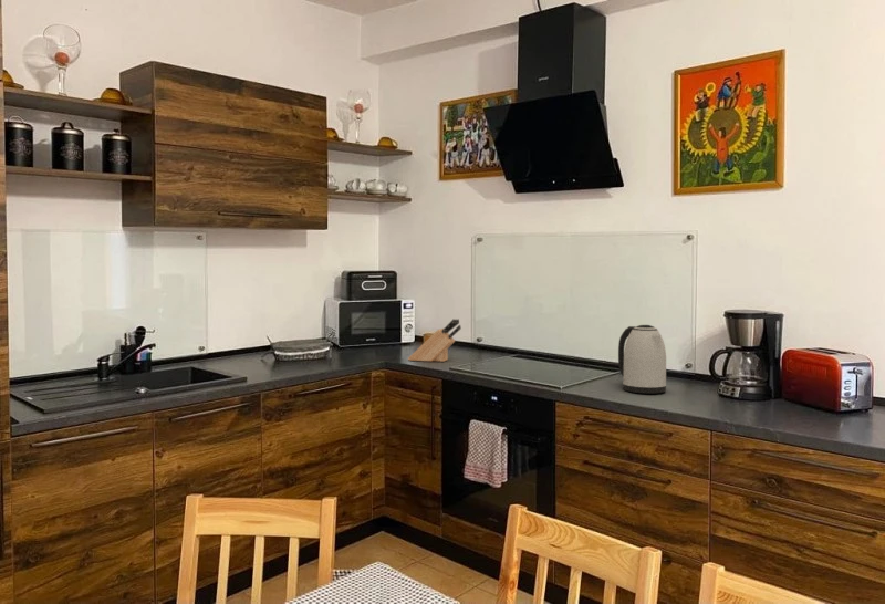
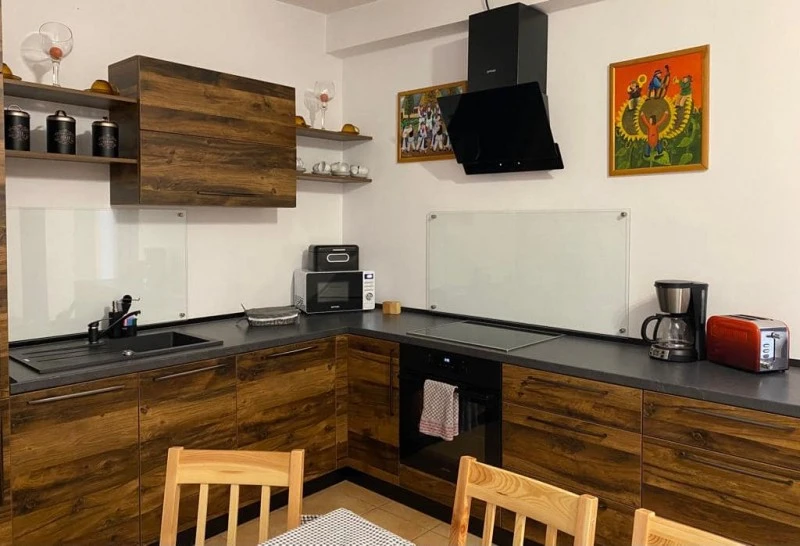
- knife block [407,317,462,363]
- kettle [617,324,667,395]
